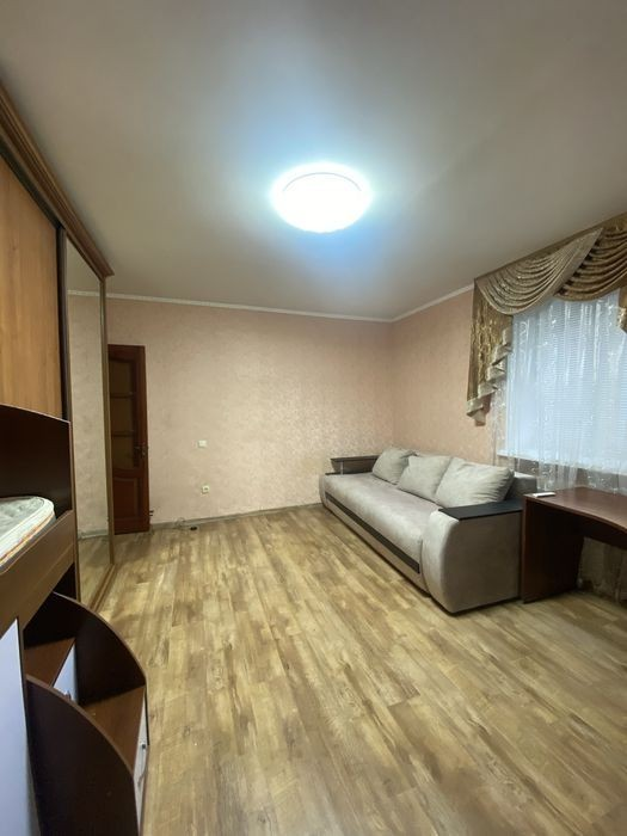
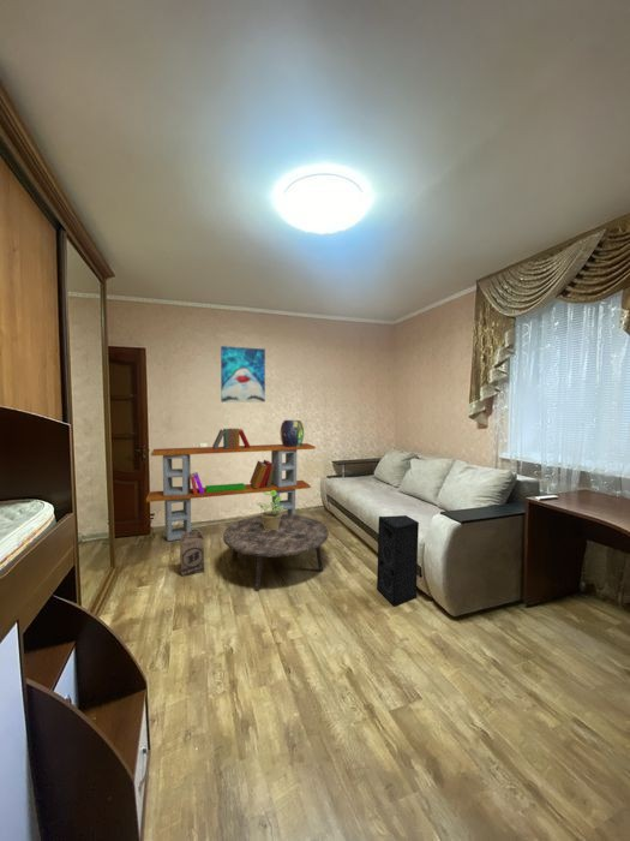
+ wall art [220,345,266,404]
+ coffee table [222,513,330,592]
+ cardboard box [180,529,205,578]
+ bookcase [145,428,317,542]
+ potted plant [256,490,283,530]
+ speaker [376,514,420,608]
+ decorative urn [278,419,305,447]
